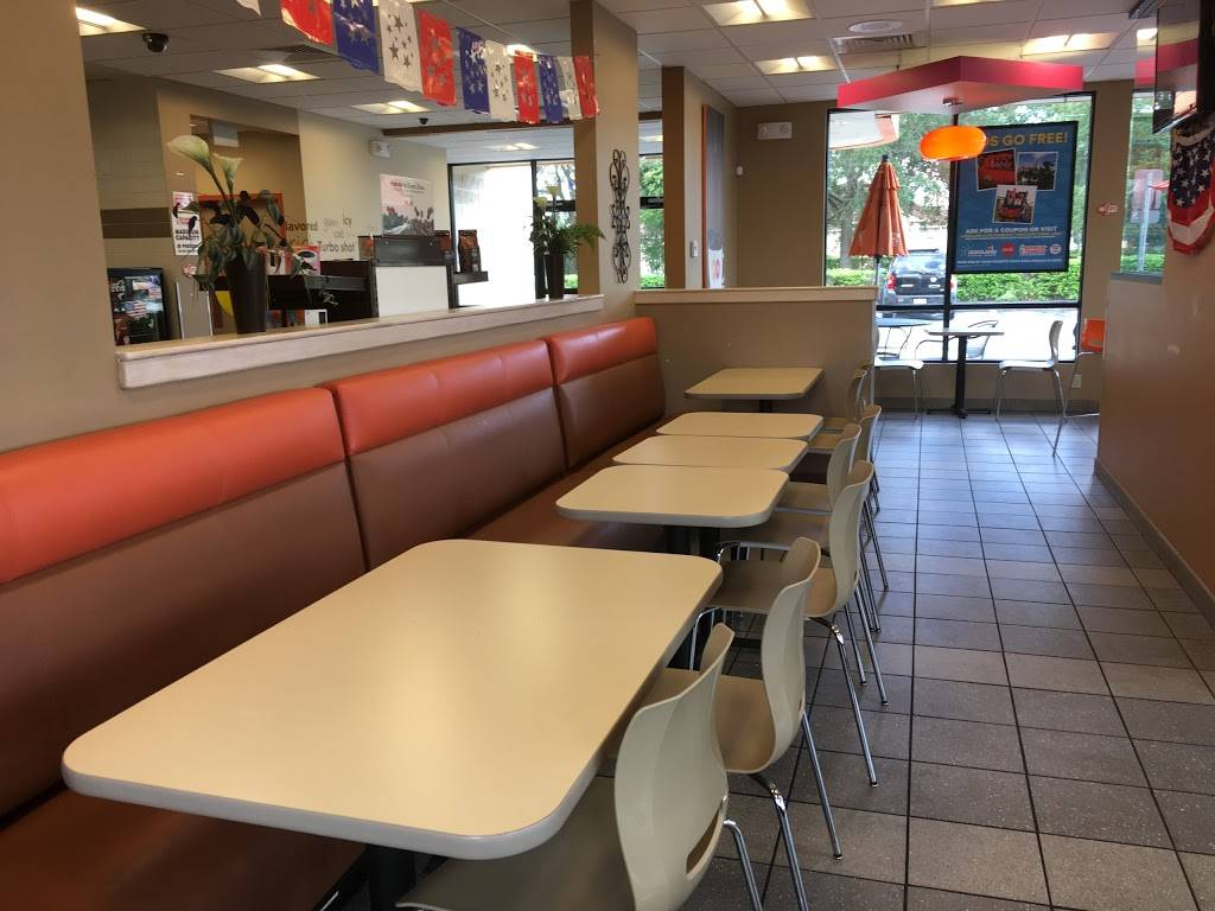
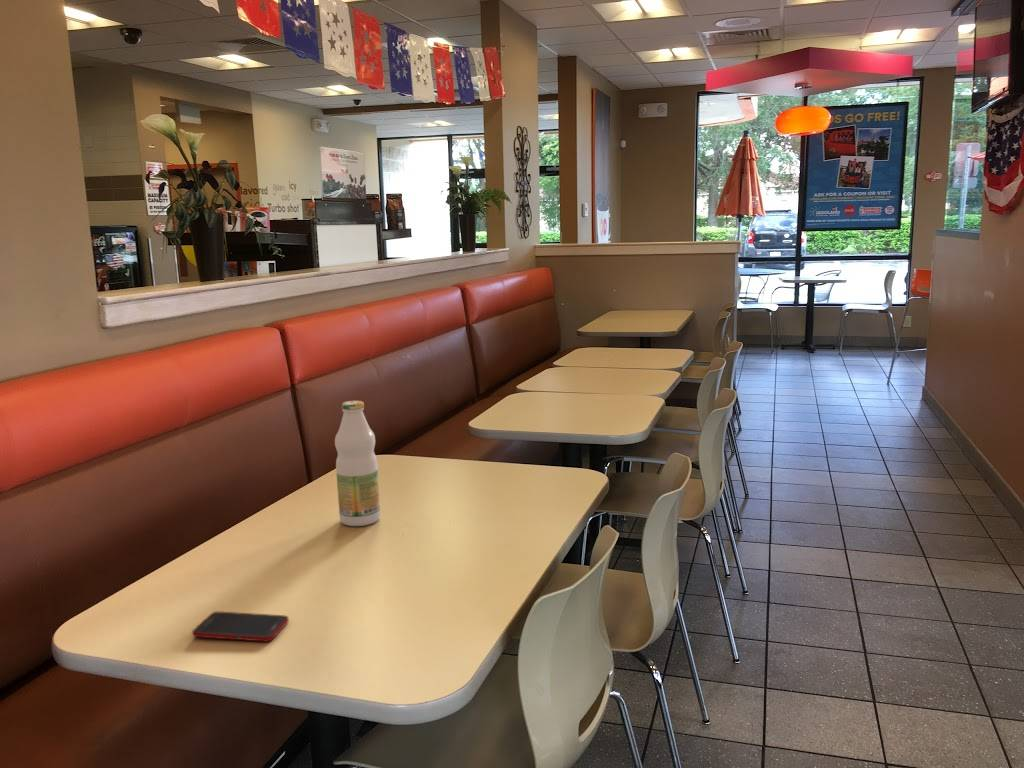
+ bottle [334,400,381,527]
+ cell phone [191,611,290,643]
